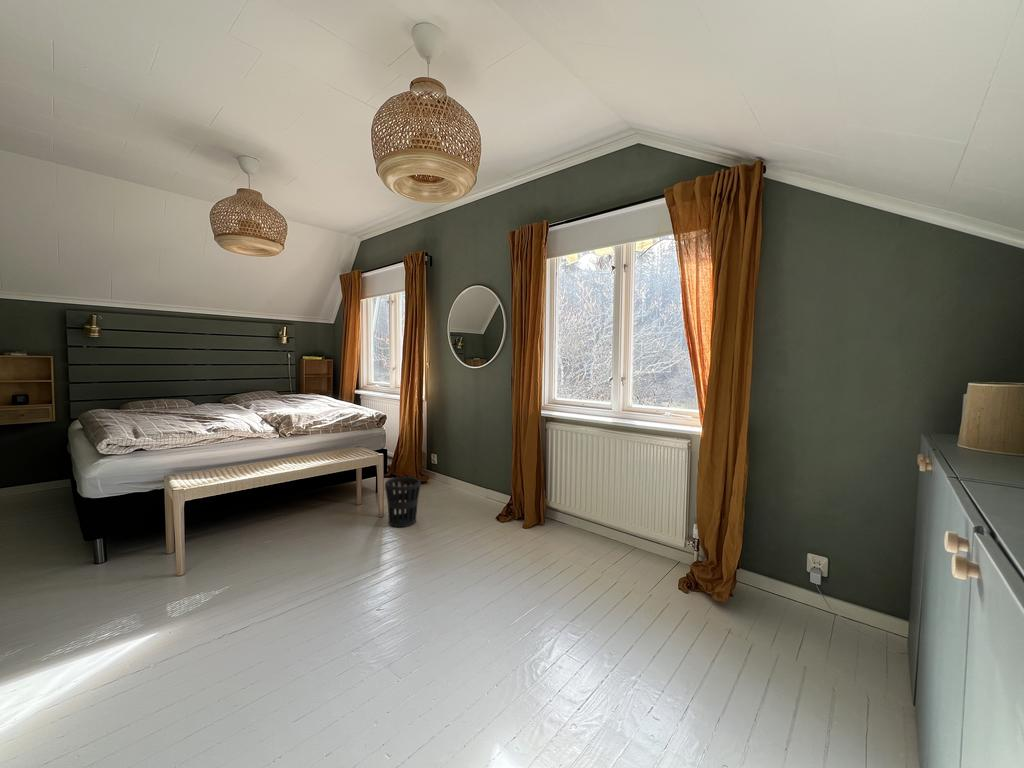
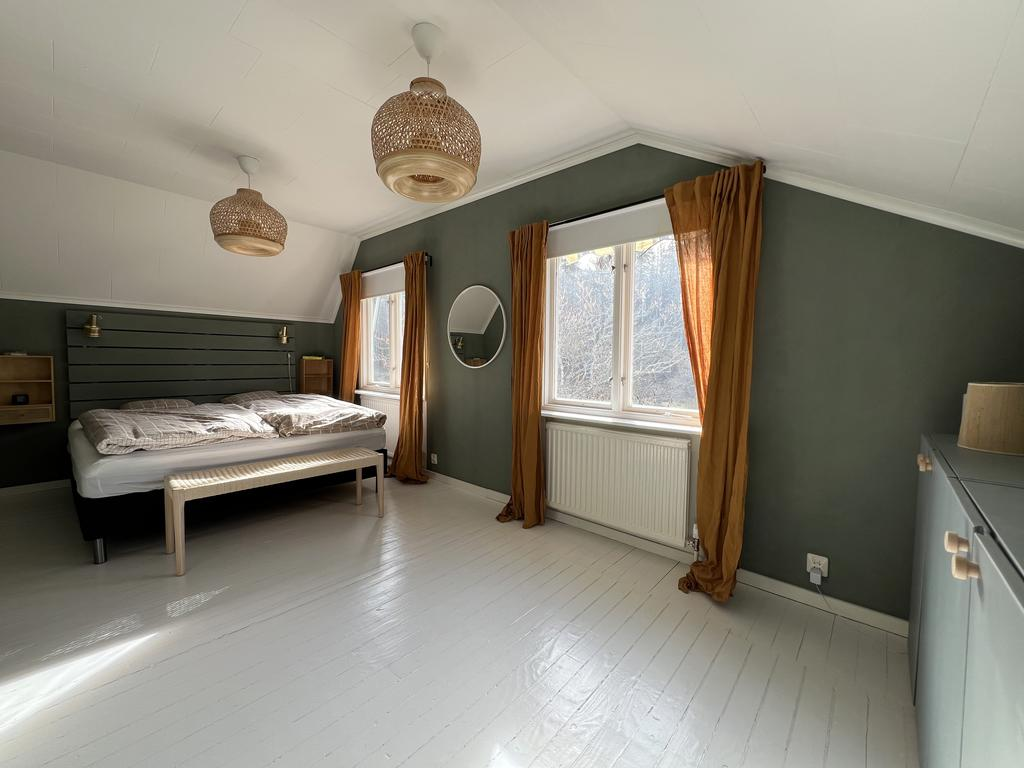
- wastebasket [384,476,422,528]
